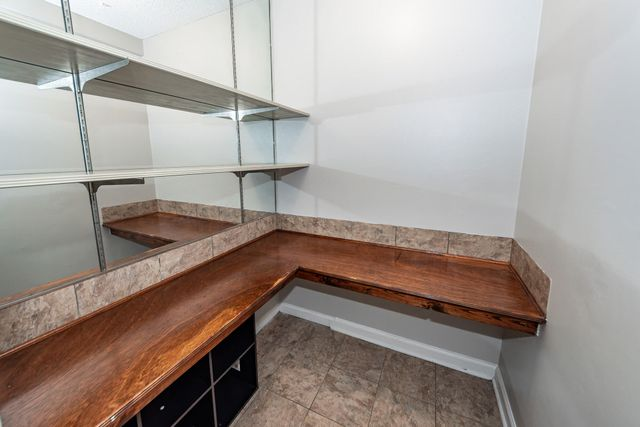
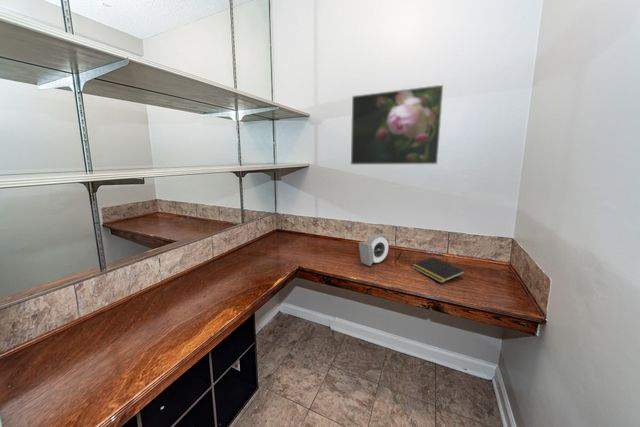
+ notepad [410,256,466,284]
+ alarm clock [358,234,389,267]
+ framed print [349,83,445,166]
